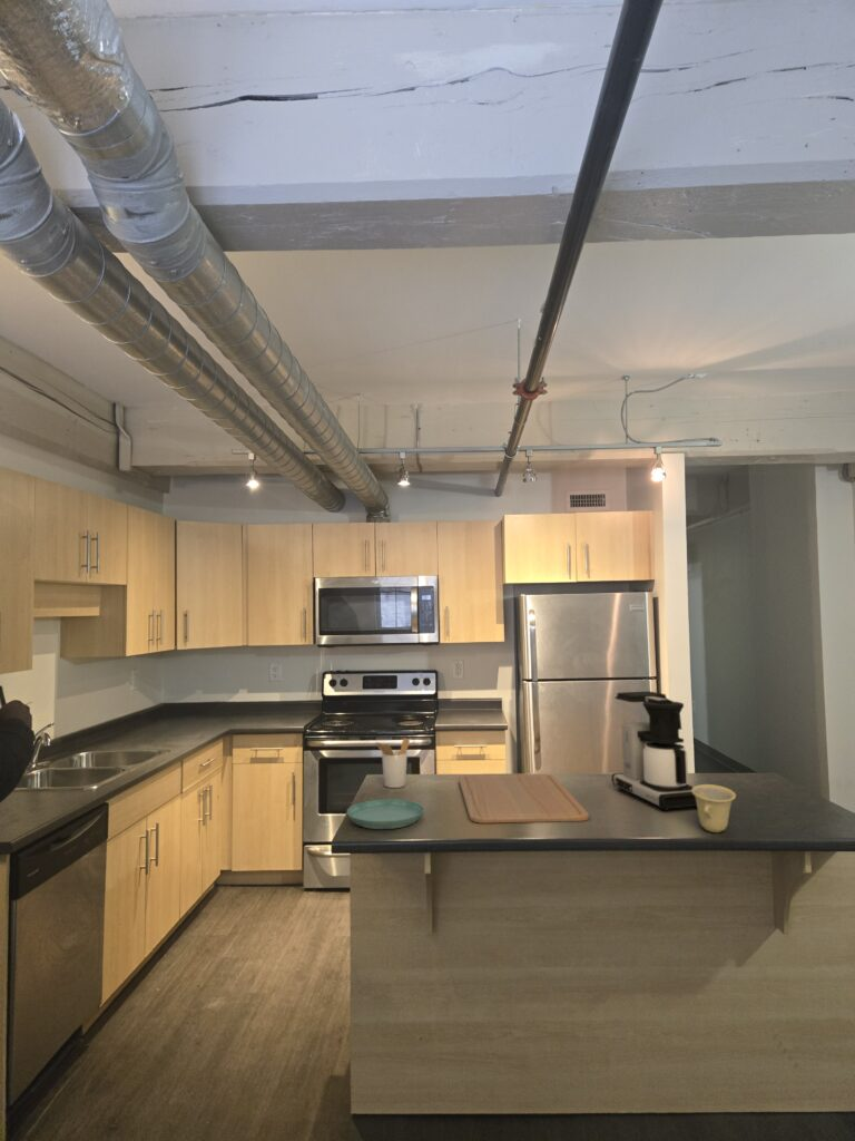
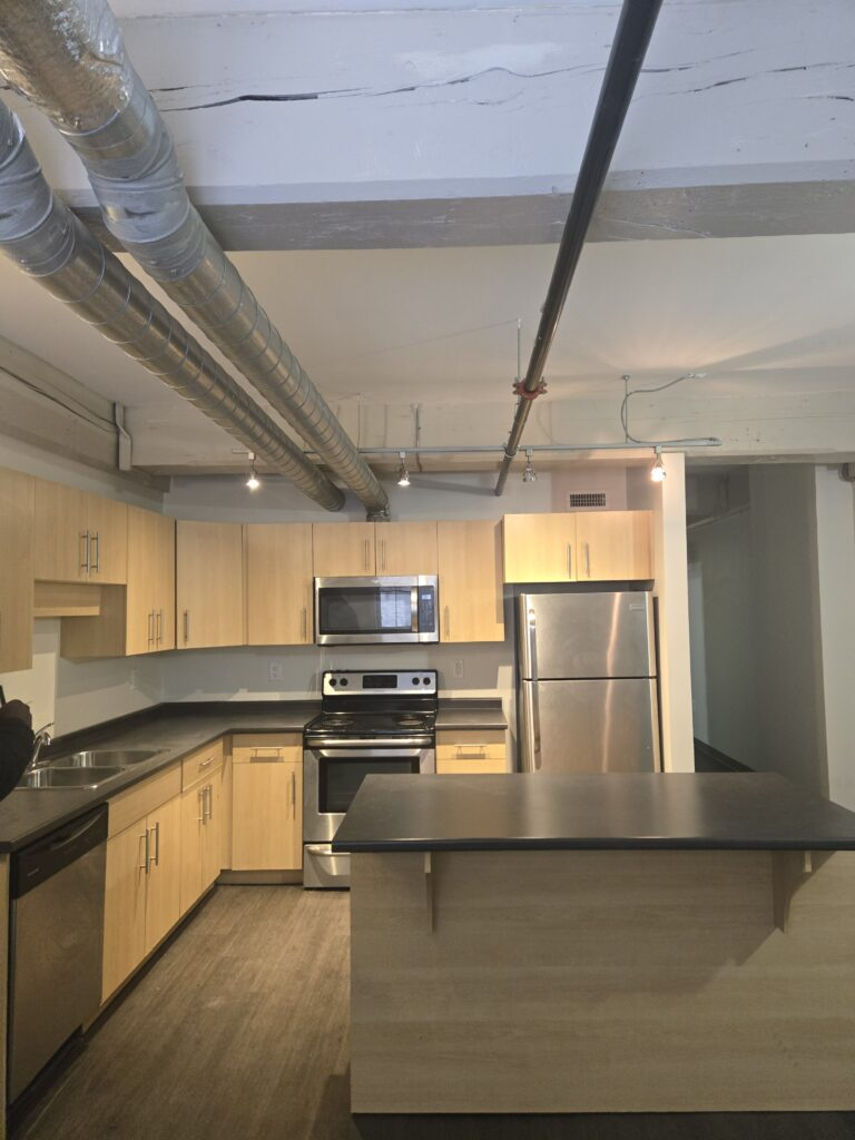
- utensil holder [374,738,411,789]
- chopping board [458,773,590,825]
- saucer [346,799,425,830]
- coffee maker [610,691,697,812]
- cup [691,783,737,833]
